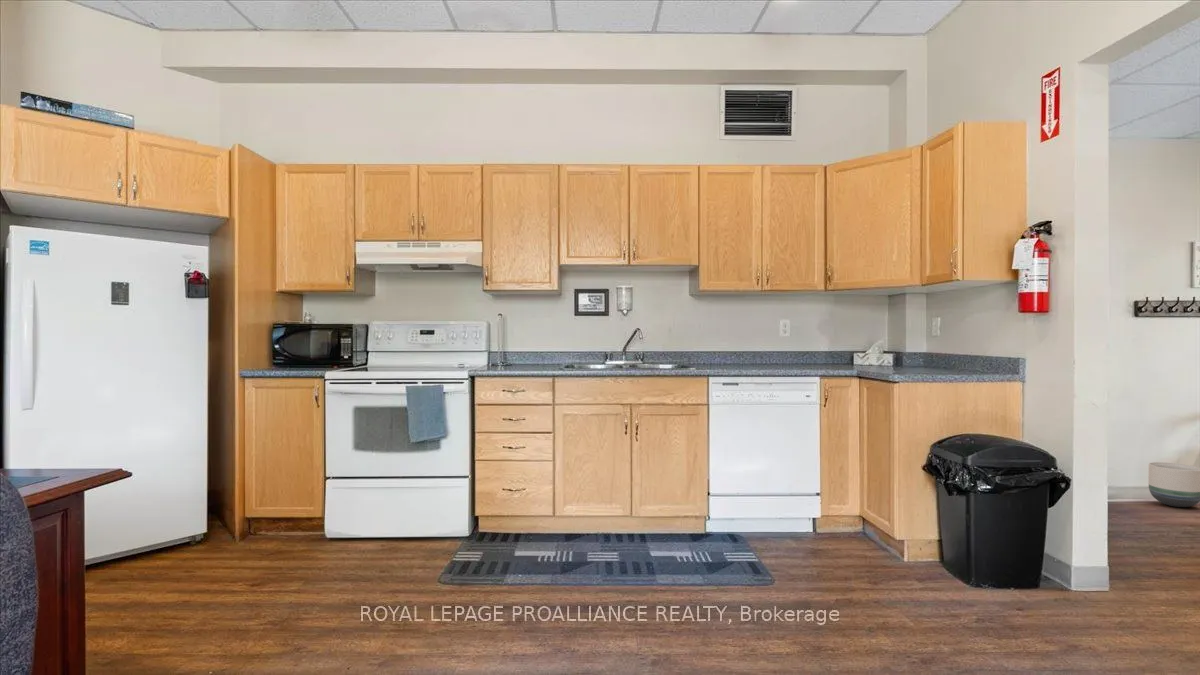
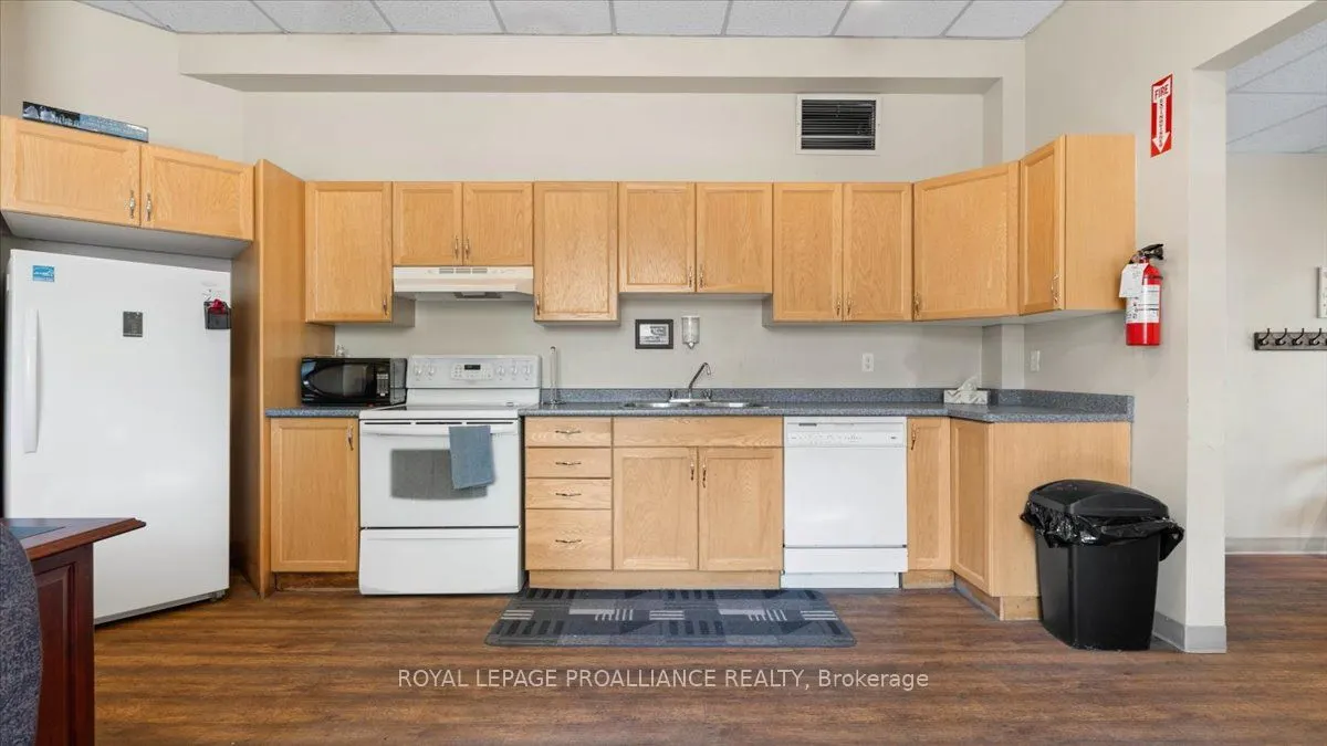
- planter [1148,461,1200,508]
